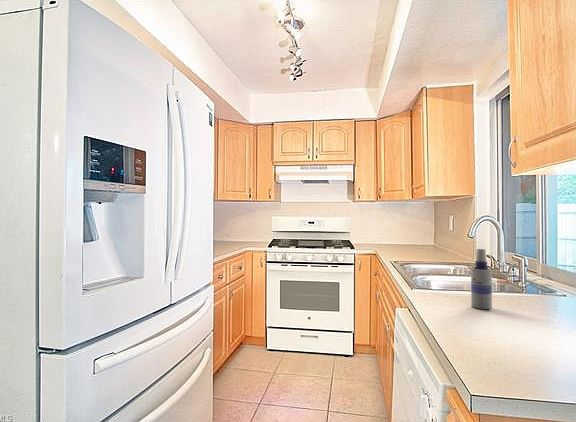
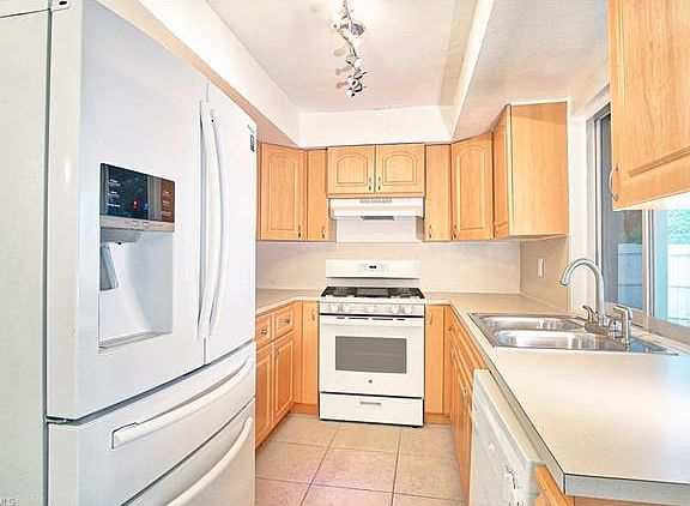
- spray bottle [470,248,493,310]
